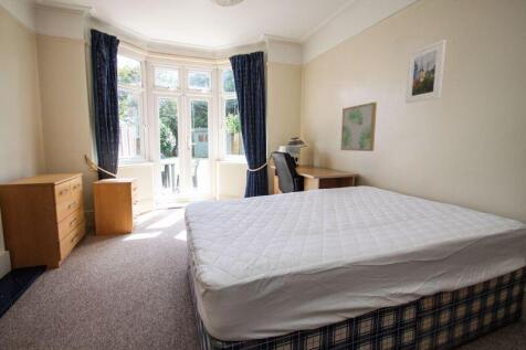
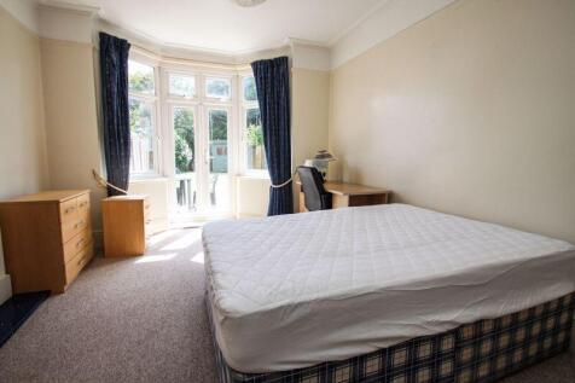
- wall art [339,100,378,152]
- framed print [404,39,448,105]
